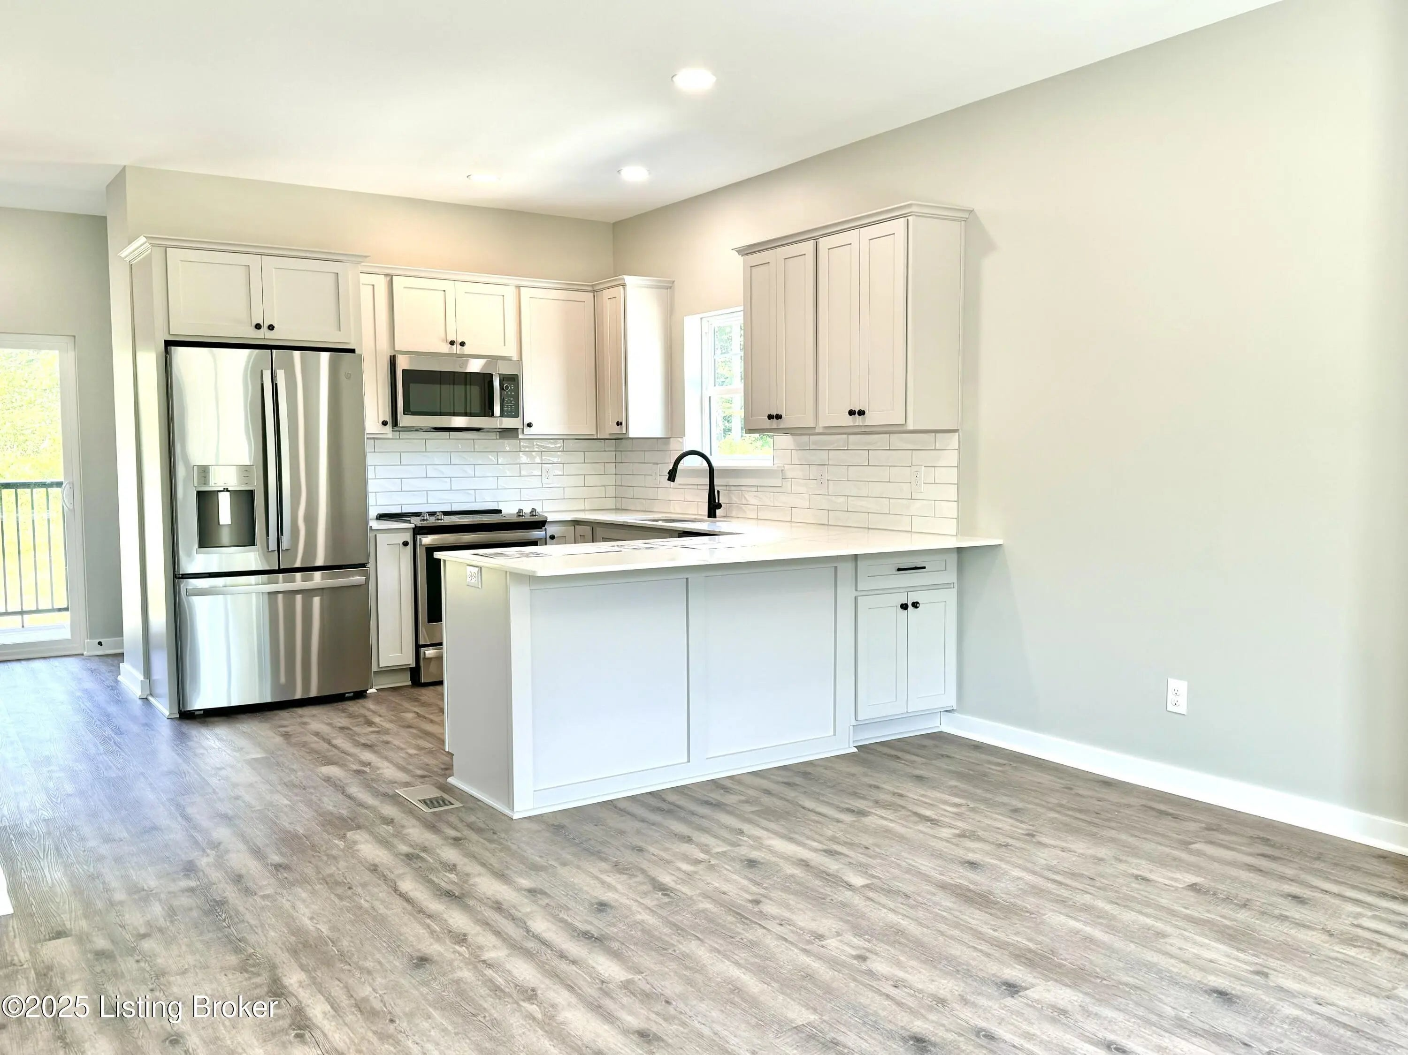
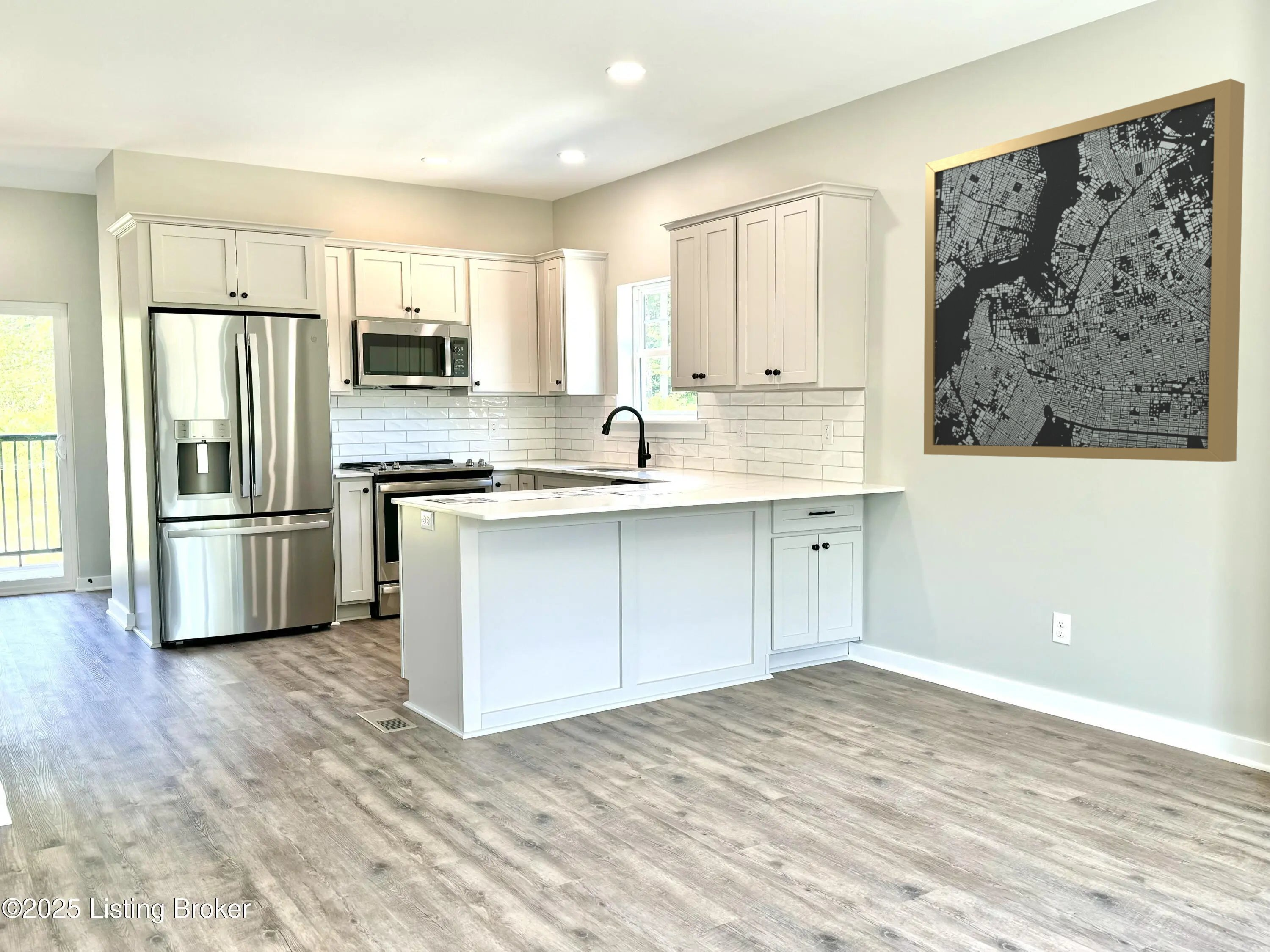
+ wall art [923,78,1245,462]
